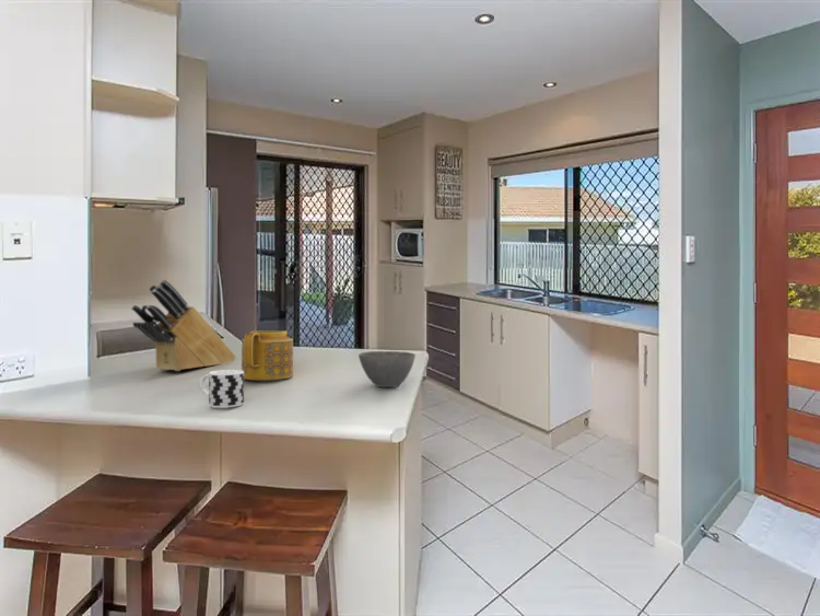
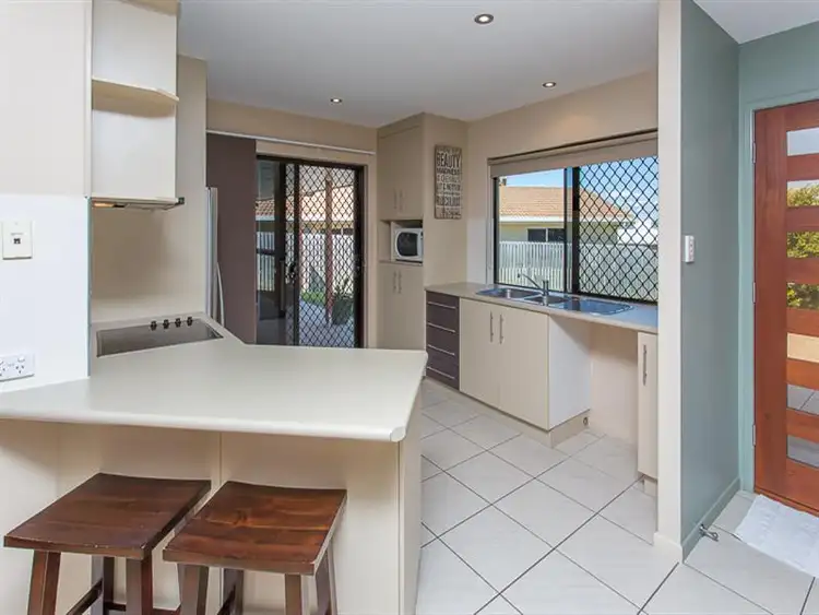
- knife block [130,279,237,372]
- teapot [241,329,294,381]
- bowl [358,350,417,388]
- cup [199,369,245,409]
